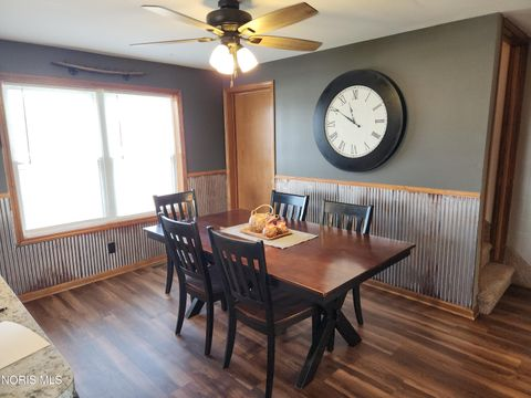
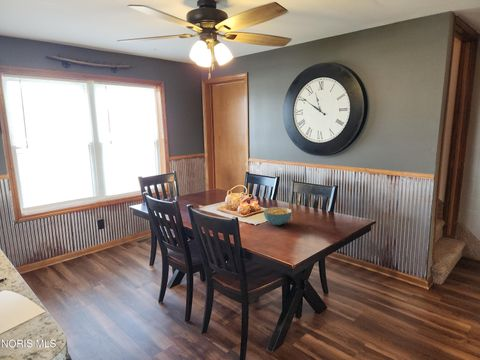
+ cereal bowl [263,206,292,226]
